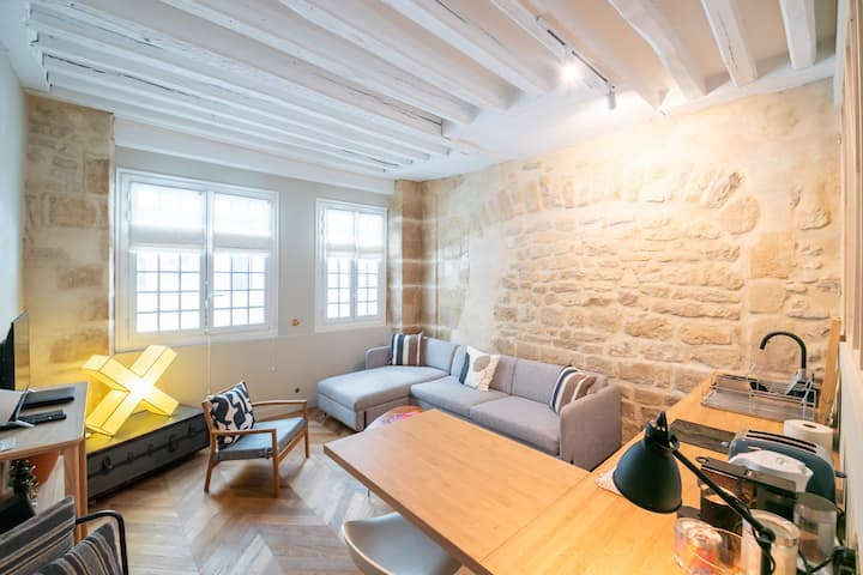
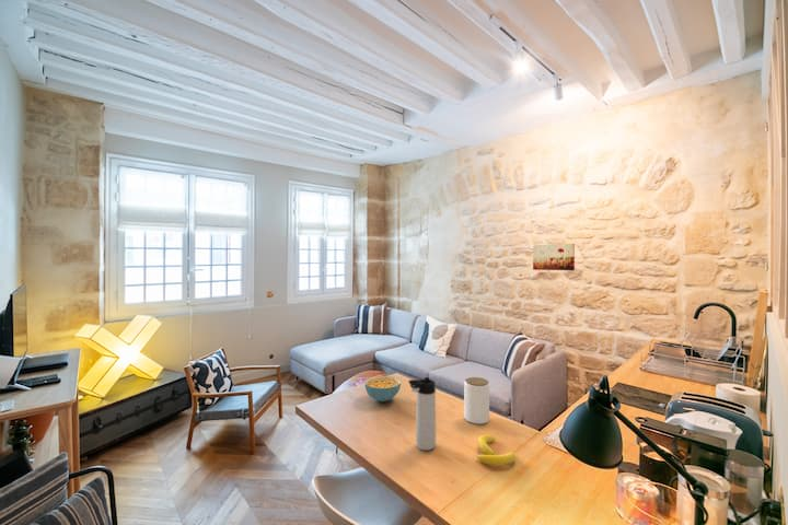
+ banana [476,434,517,466]
+ jar [463,376,490,425]
+ thermos bottle [407,376,437,452]
+ wall art [532,243,576,271]
+ cereal bowl [363,375,402,402]
